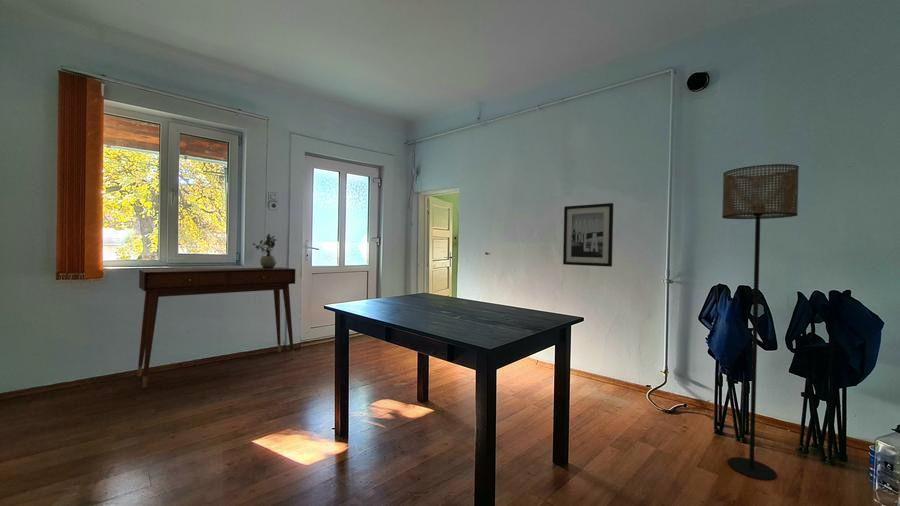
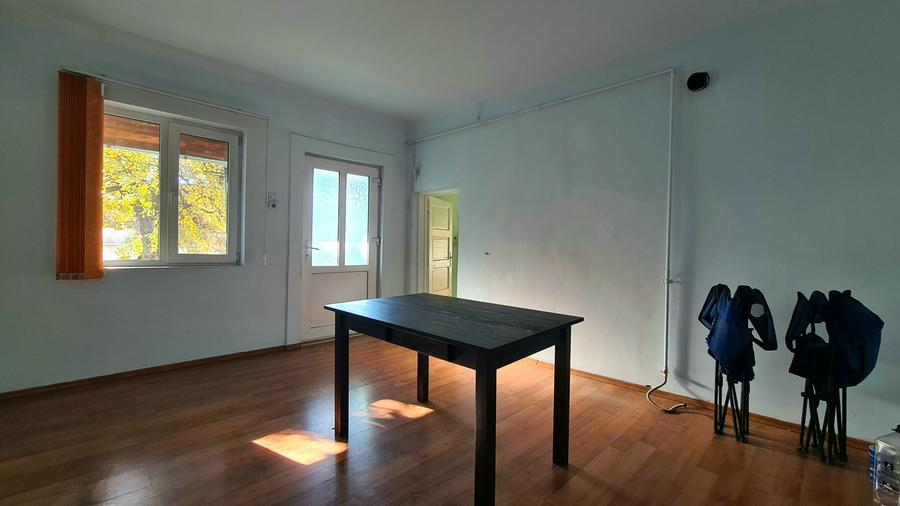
- floor lamp [721,163,800,481]
- potted plant [252,233,278,269]
- wall art [562,202,614,268]
- desk [136,266,296,389]
